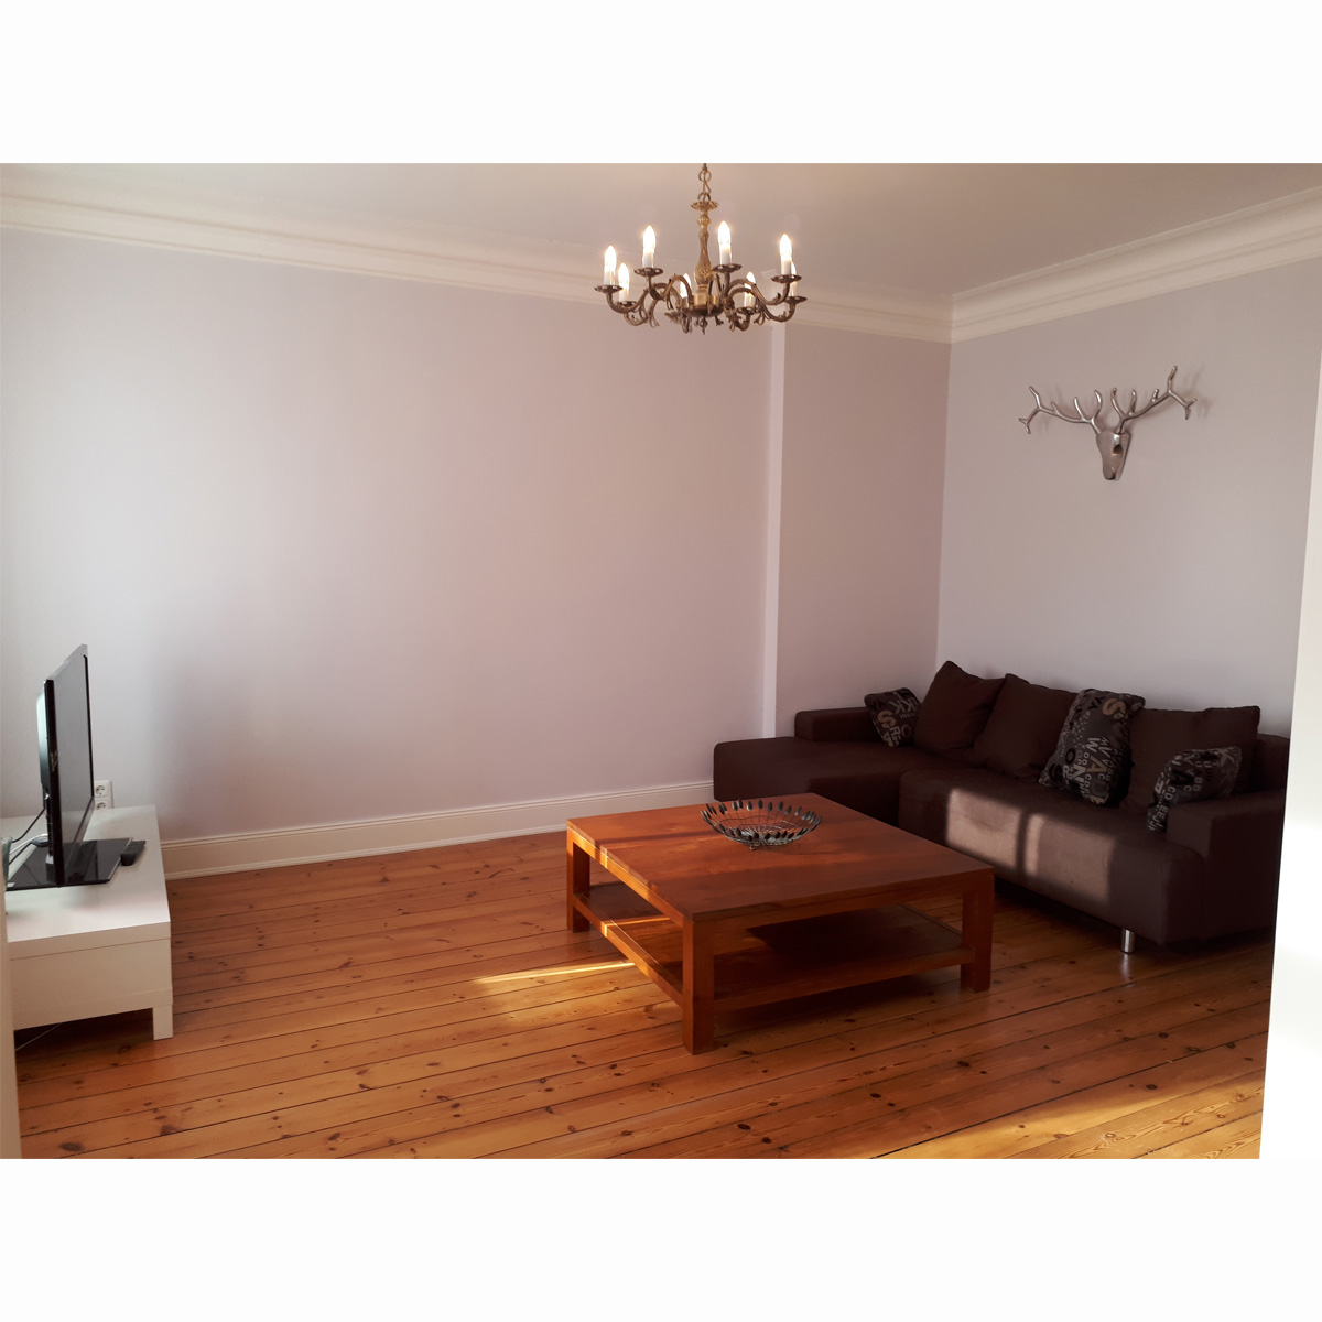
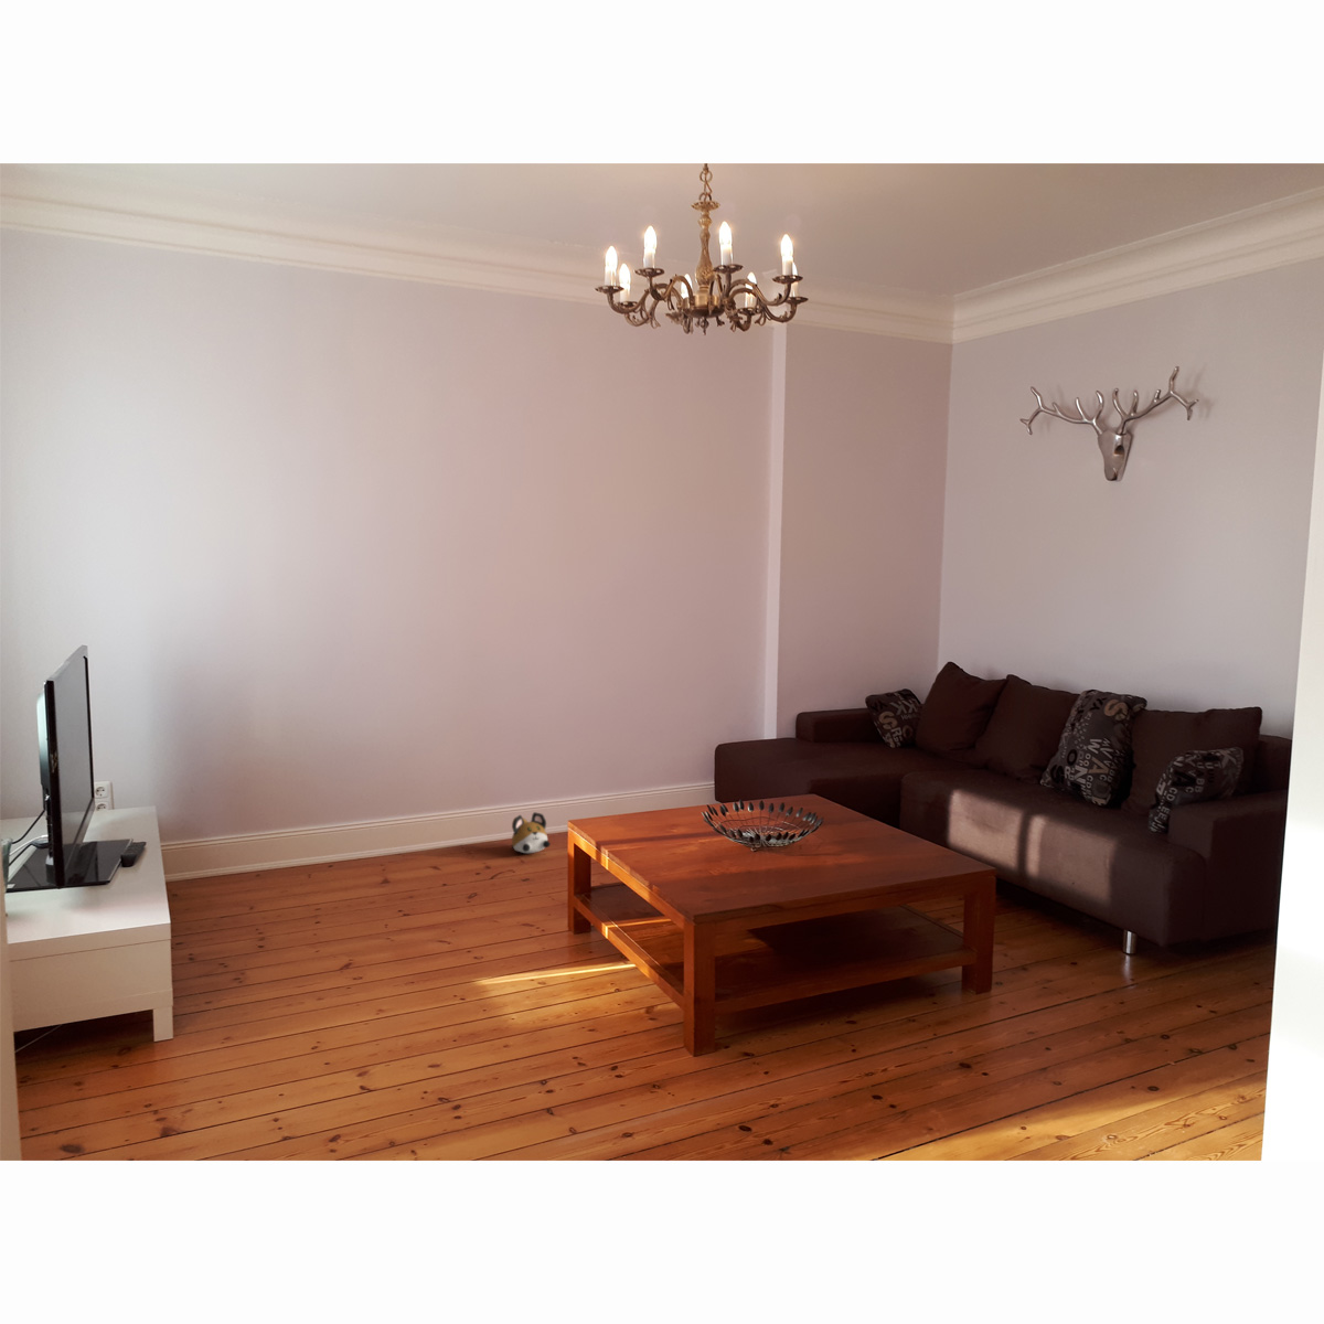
+ plush toy [510,811,552,854]
